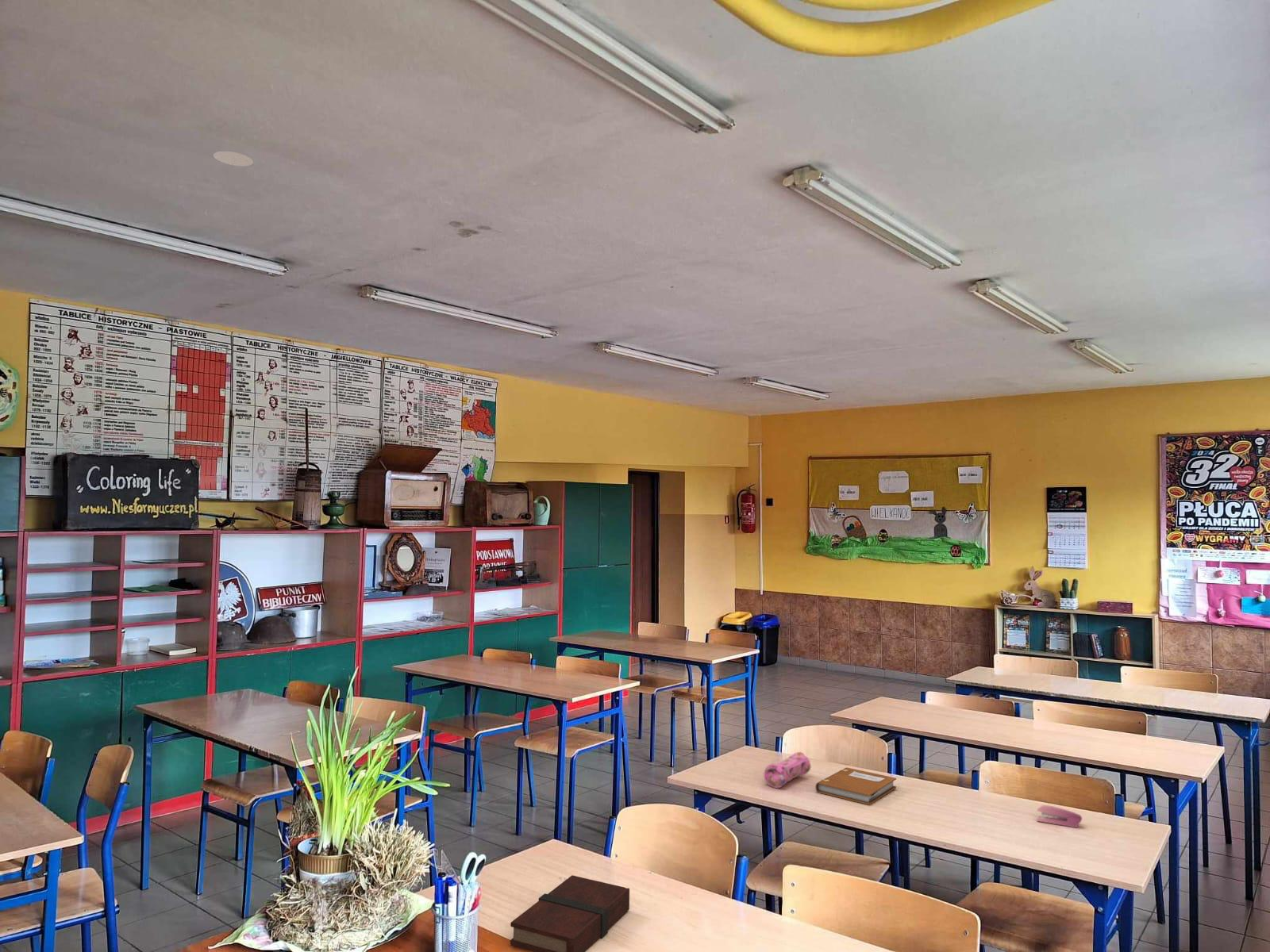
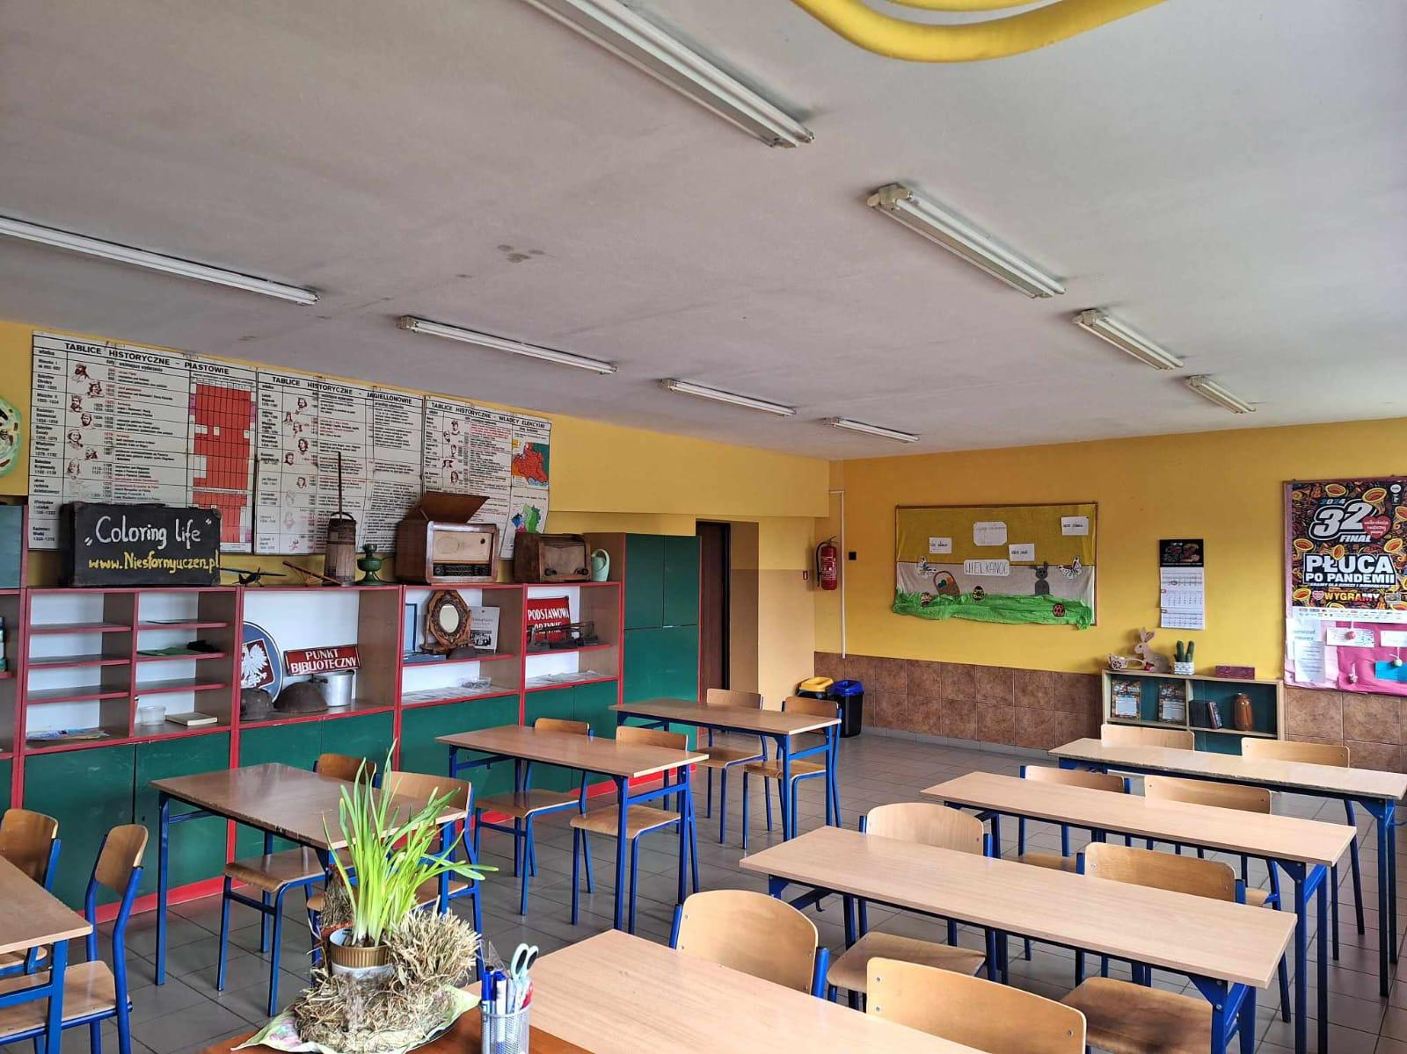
- stapler [1036,804,1083,828]
- notebook [815,767,897,806]
- smoke detector [213,151,254,167]
- pencil case [764,751,811,789]
- book [510,874,630,952]
